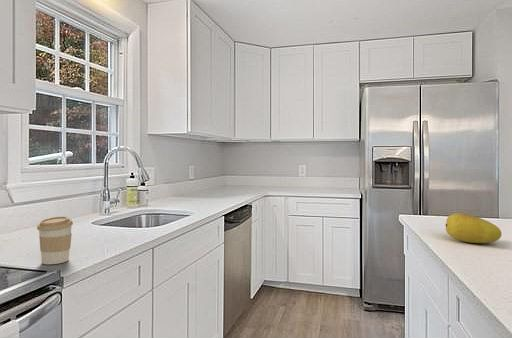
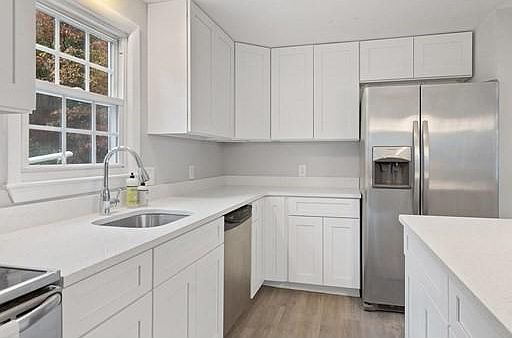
- coffee cup [36,215,74,265]
- fruit [445,212,503,244]
